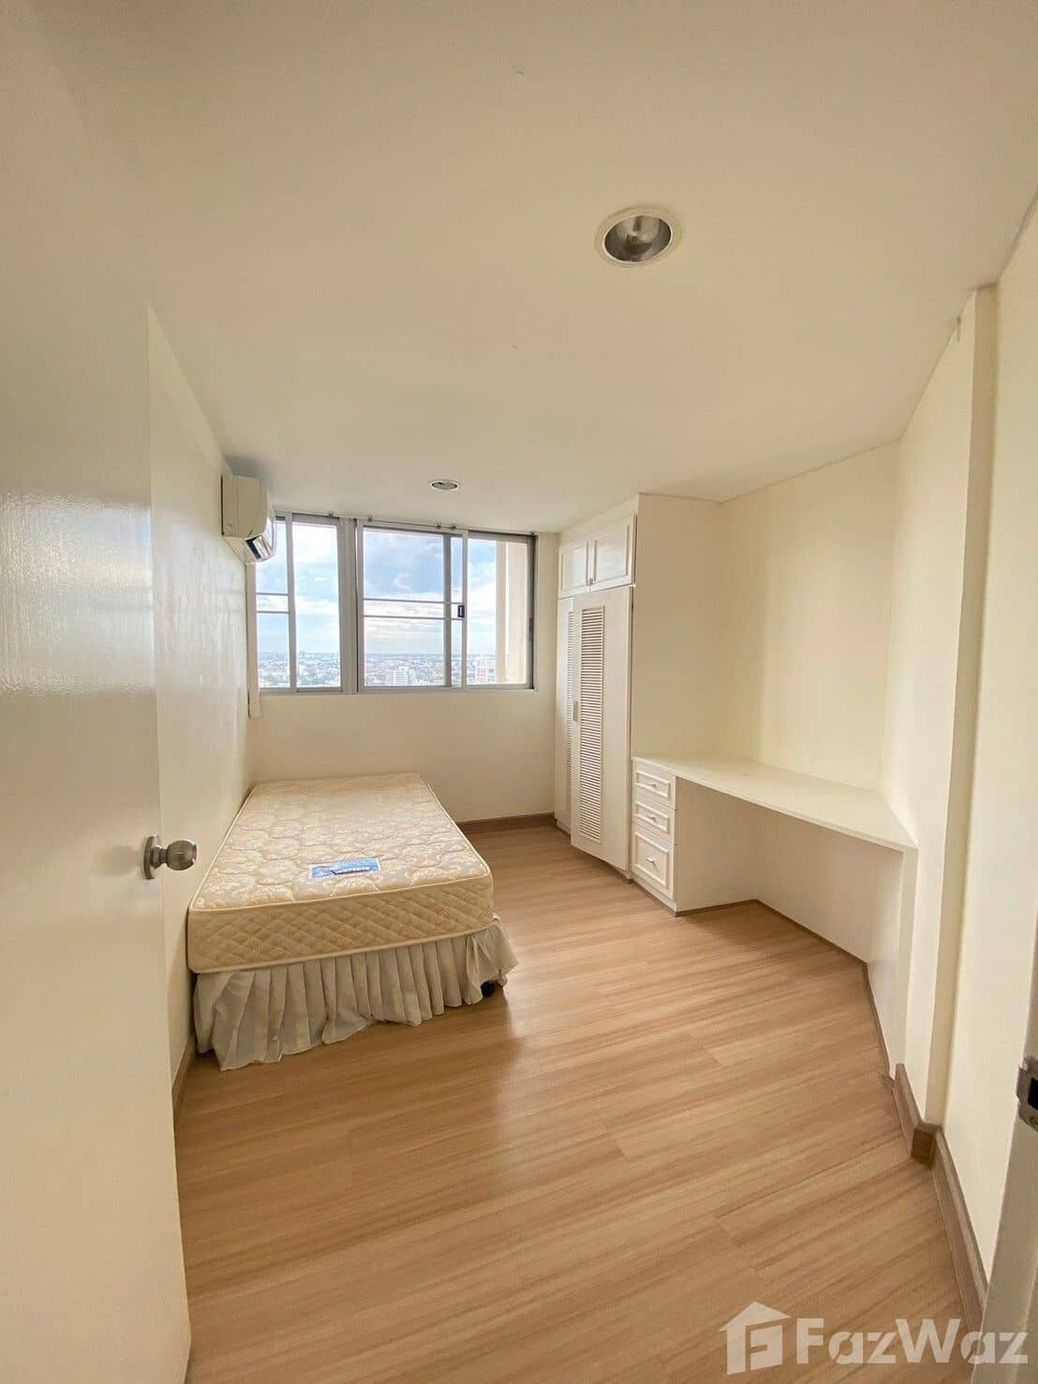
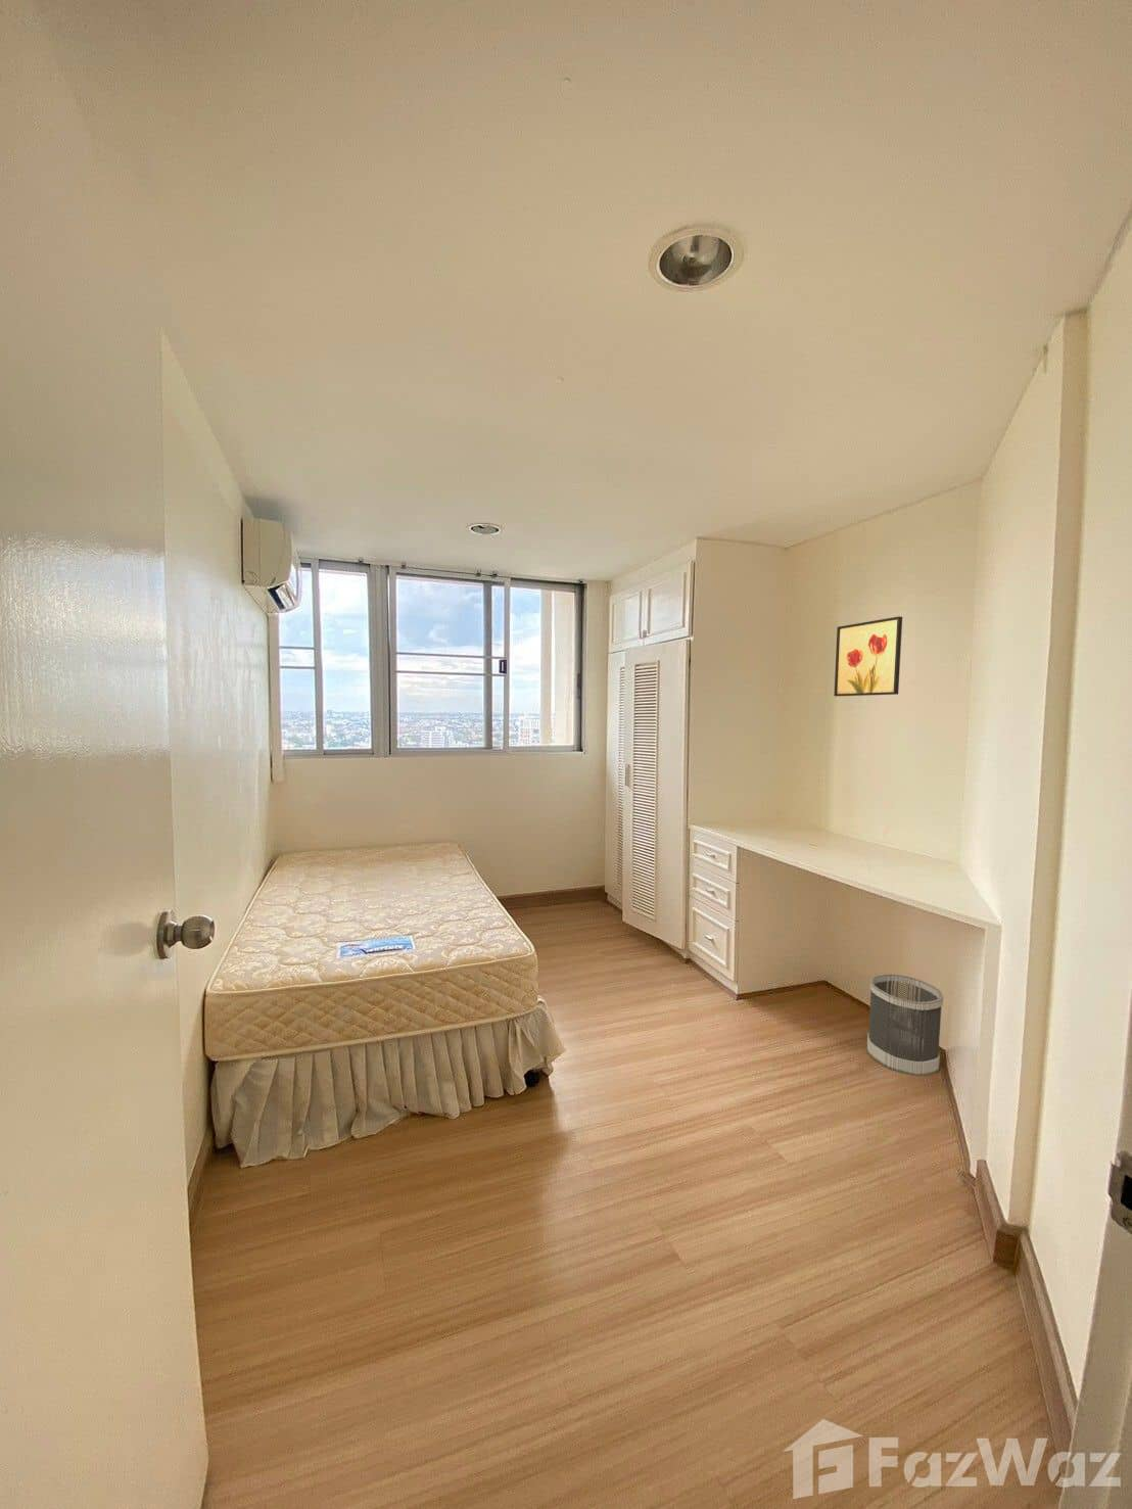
+ wall art [832,615,904,697]
+ wastebasket [867,973,944,1077]
